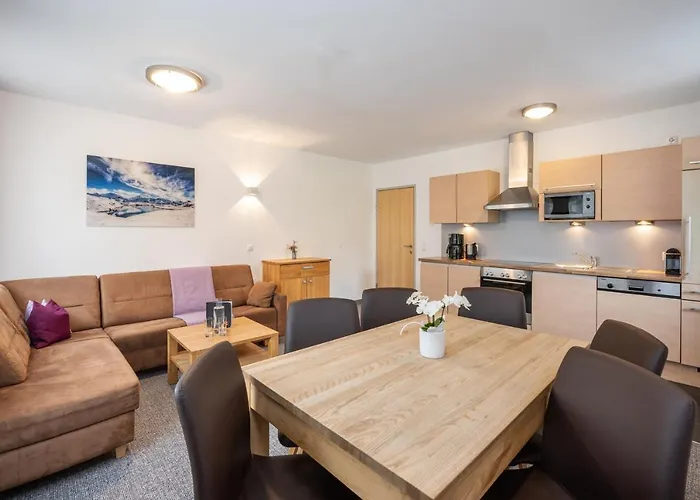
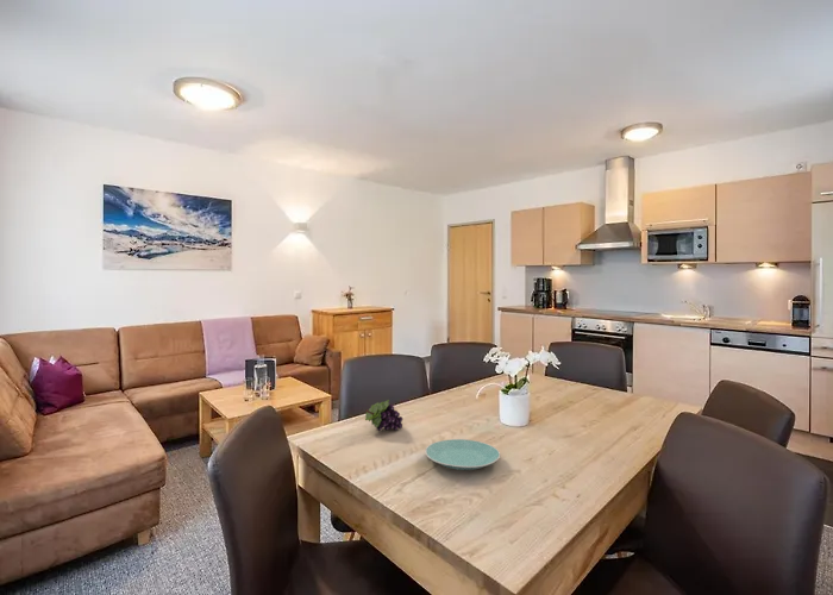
+ plate [424,438,501,471]
+ fruit [364,399,403,432]
